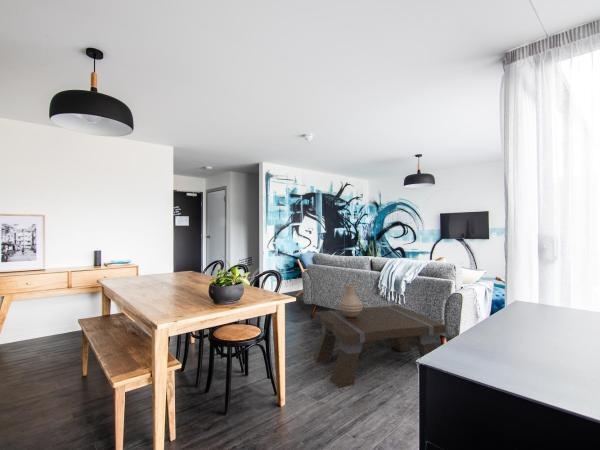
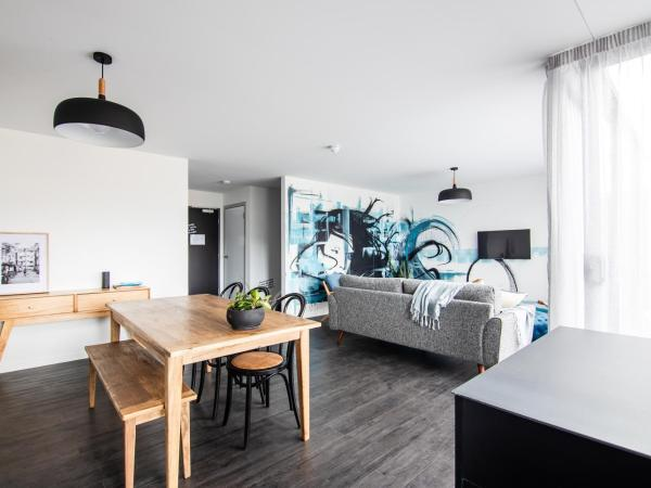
- vase [338,283,364,317]
- coffee table [312,304,447,389]
